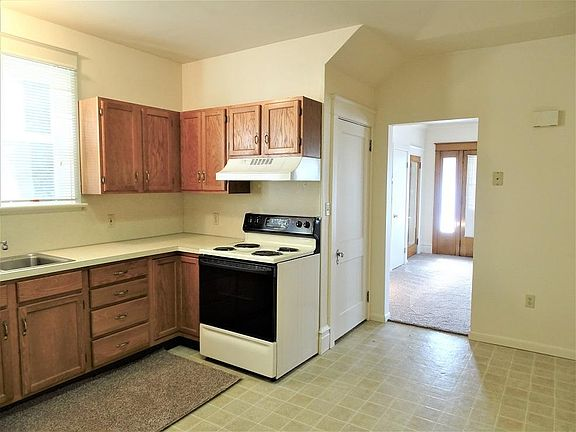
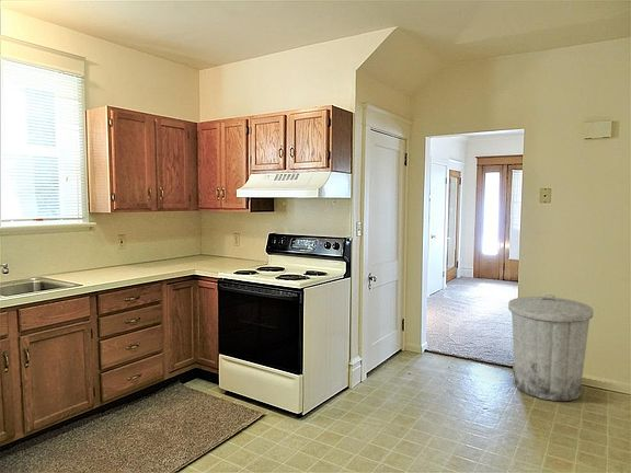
+ trash can [507,293,595,402]
